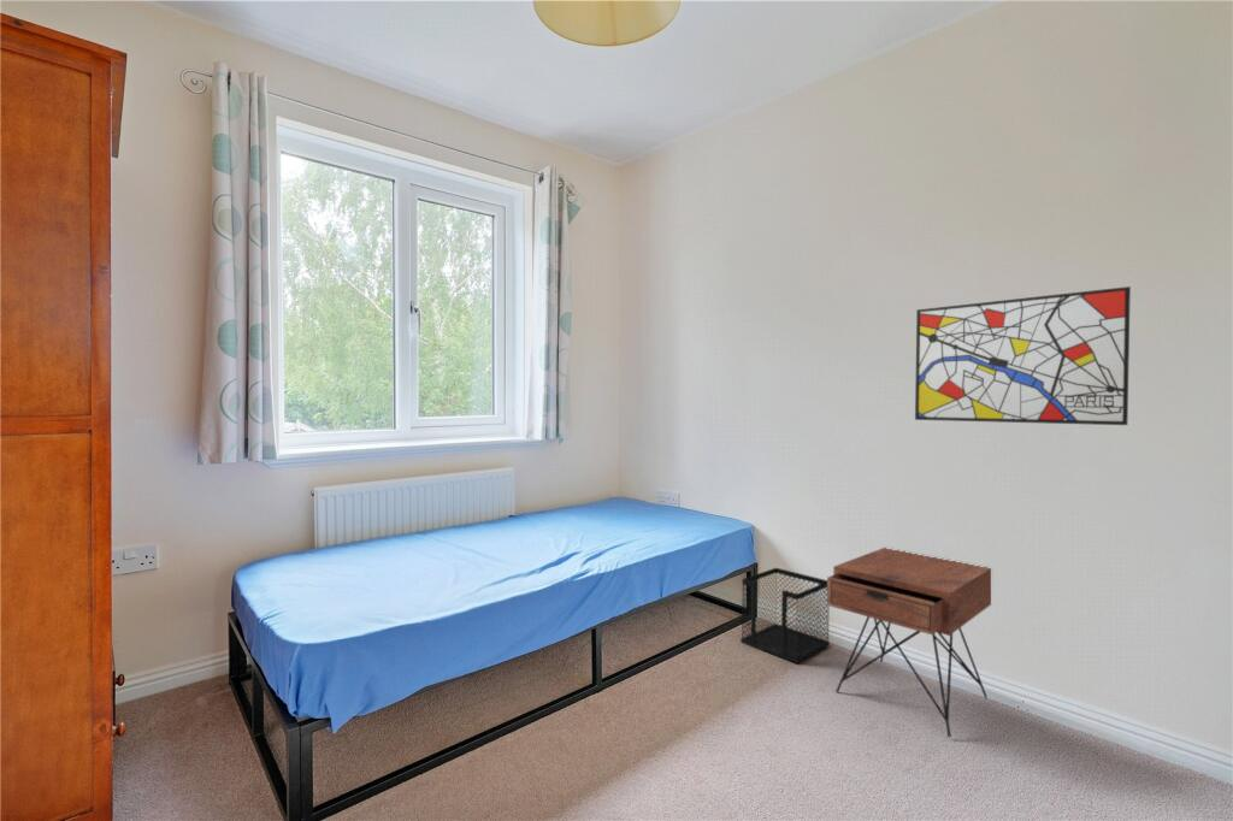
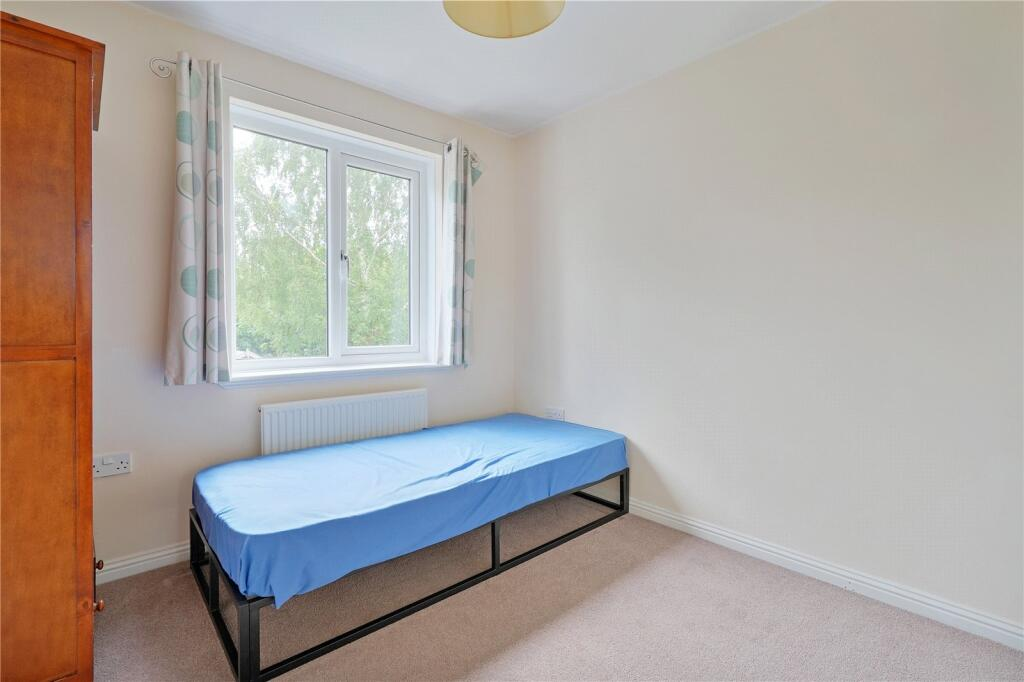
- nightstand [826,547,992,738]
- wastebasket [739,567,831,665]
- wall art [914,285,1132,426]
